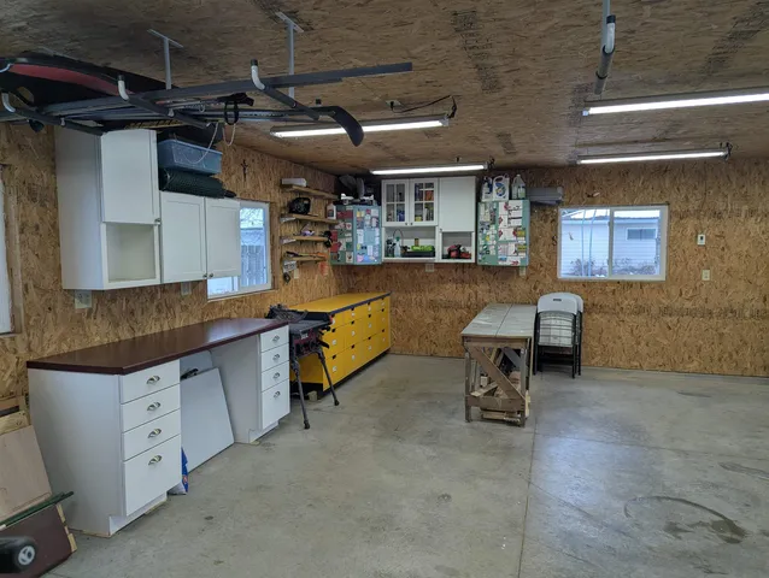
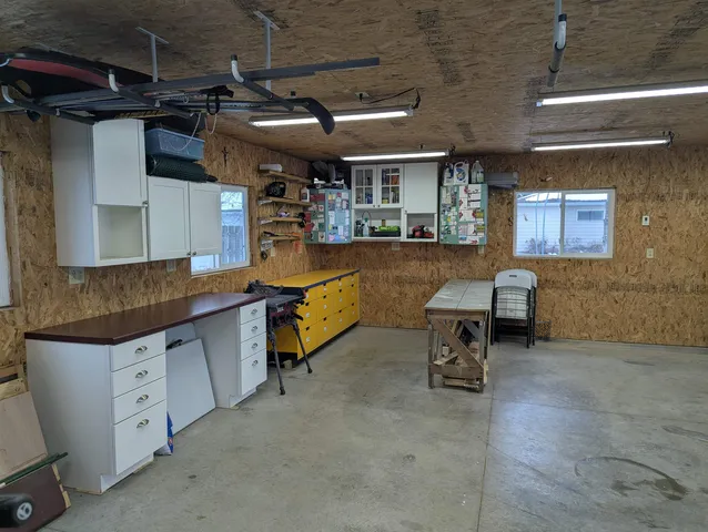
+ waste bin [534,318,554,342]
